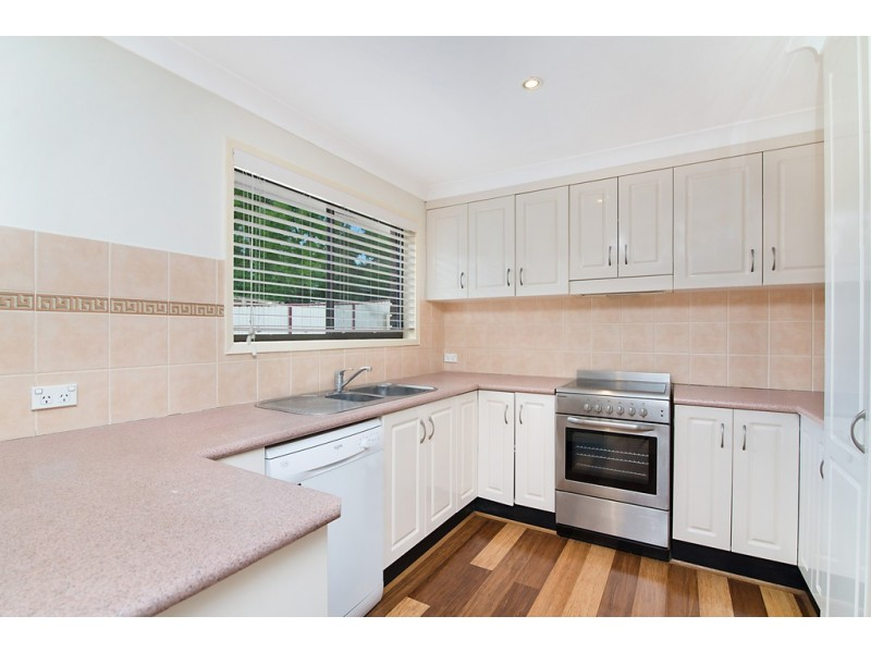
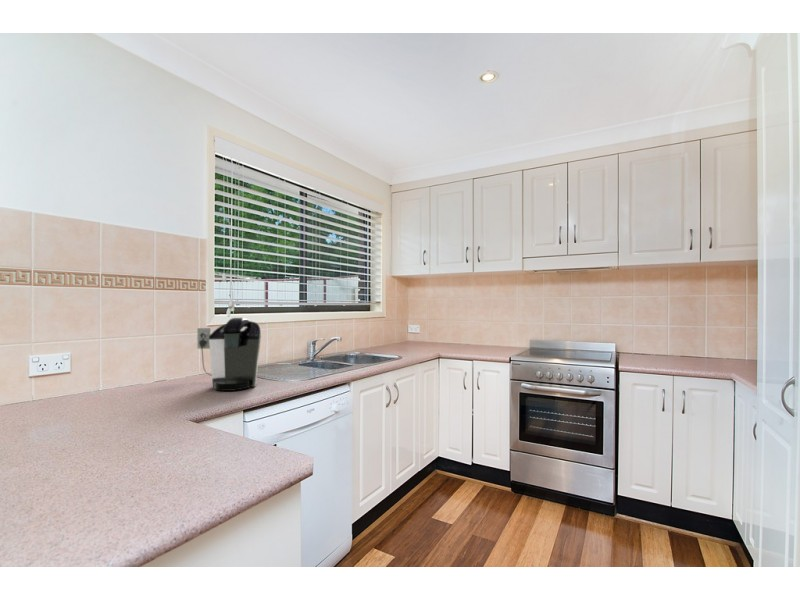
+ coffee maker [196,317,262,392]
